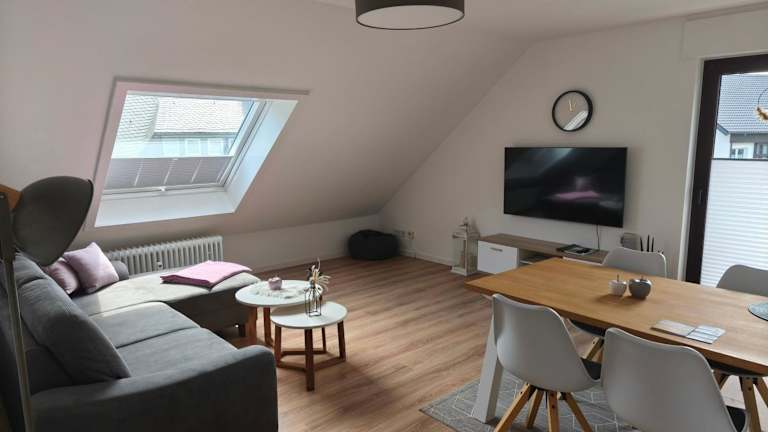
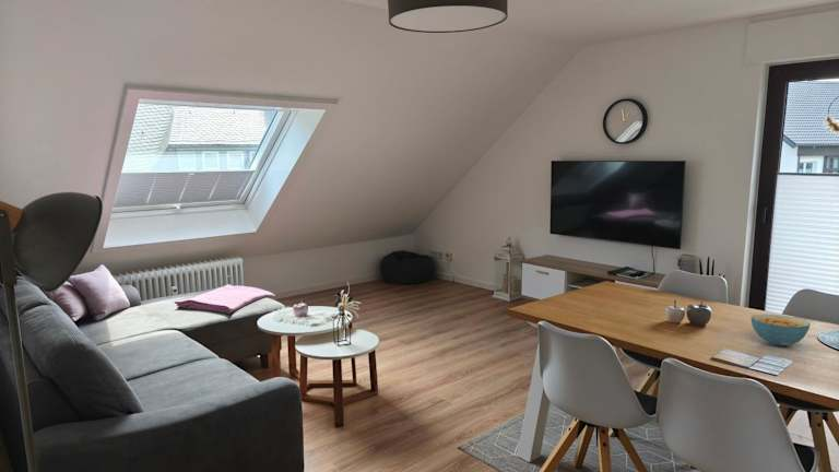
+ cereal bowl [751,312,812,347]
